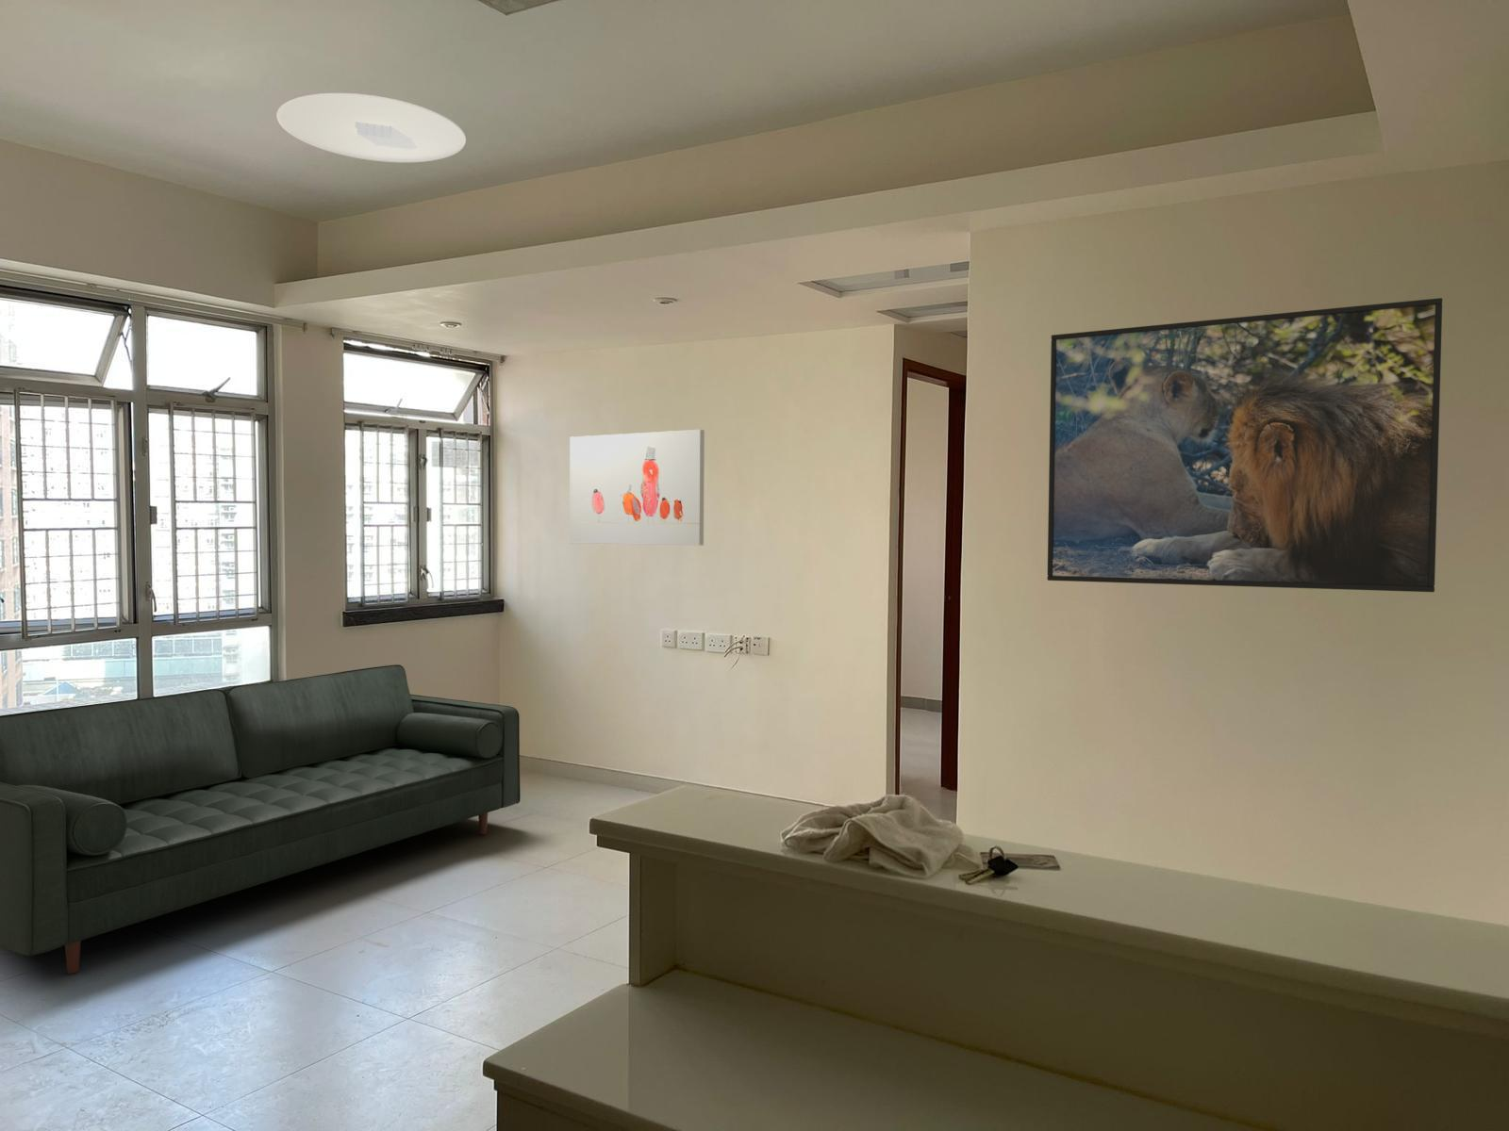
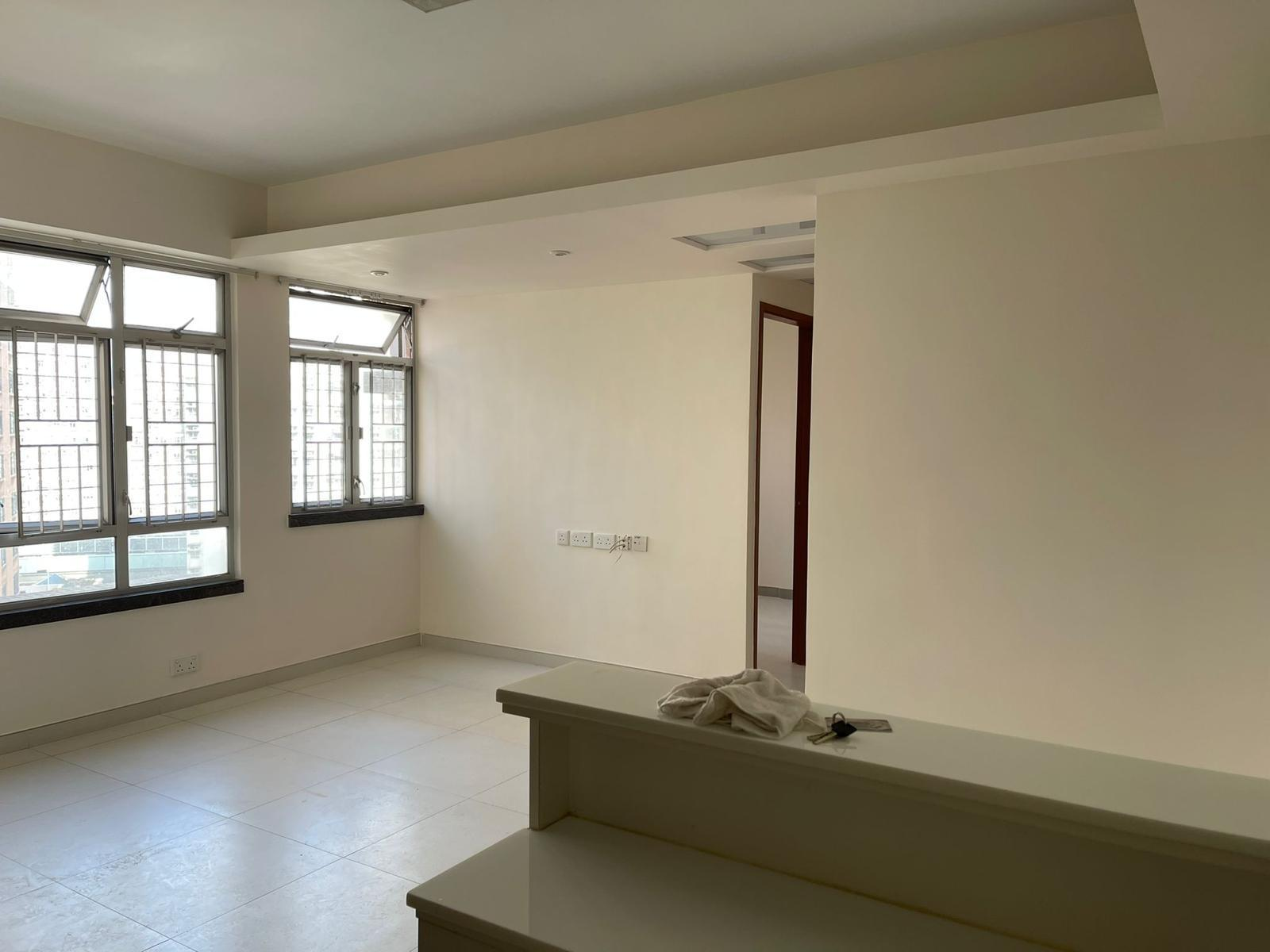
- wall art [569,429,706,546]
- ceiling light [277,93,467,163]
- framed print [1046,297,1442,593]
- sofa [0,664,522,974]
